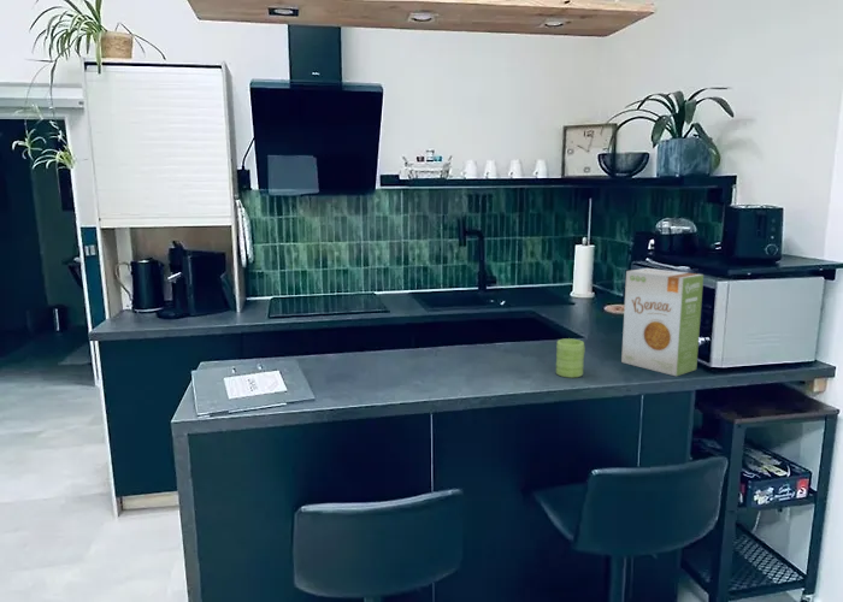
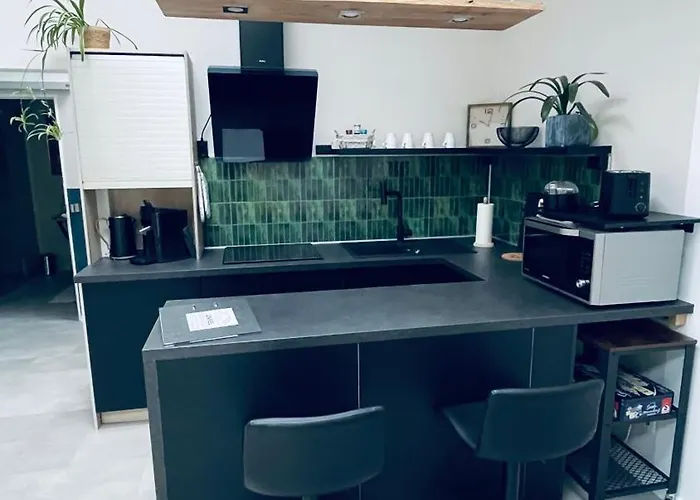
- food box [620,267,705,377]
- mug [555,337,585,379]
